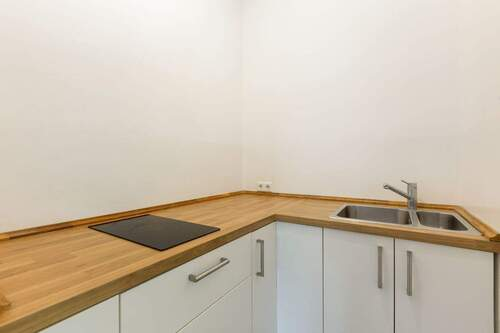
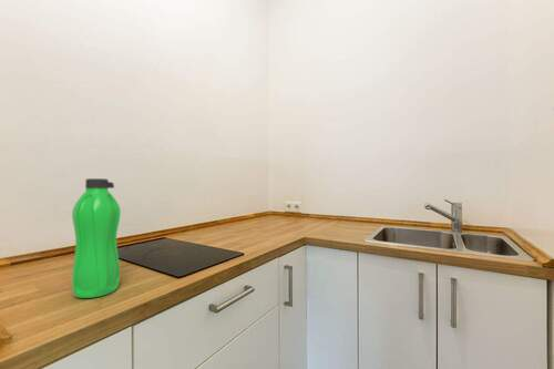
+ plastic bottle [71,177,122,299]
